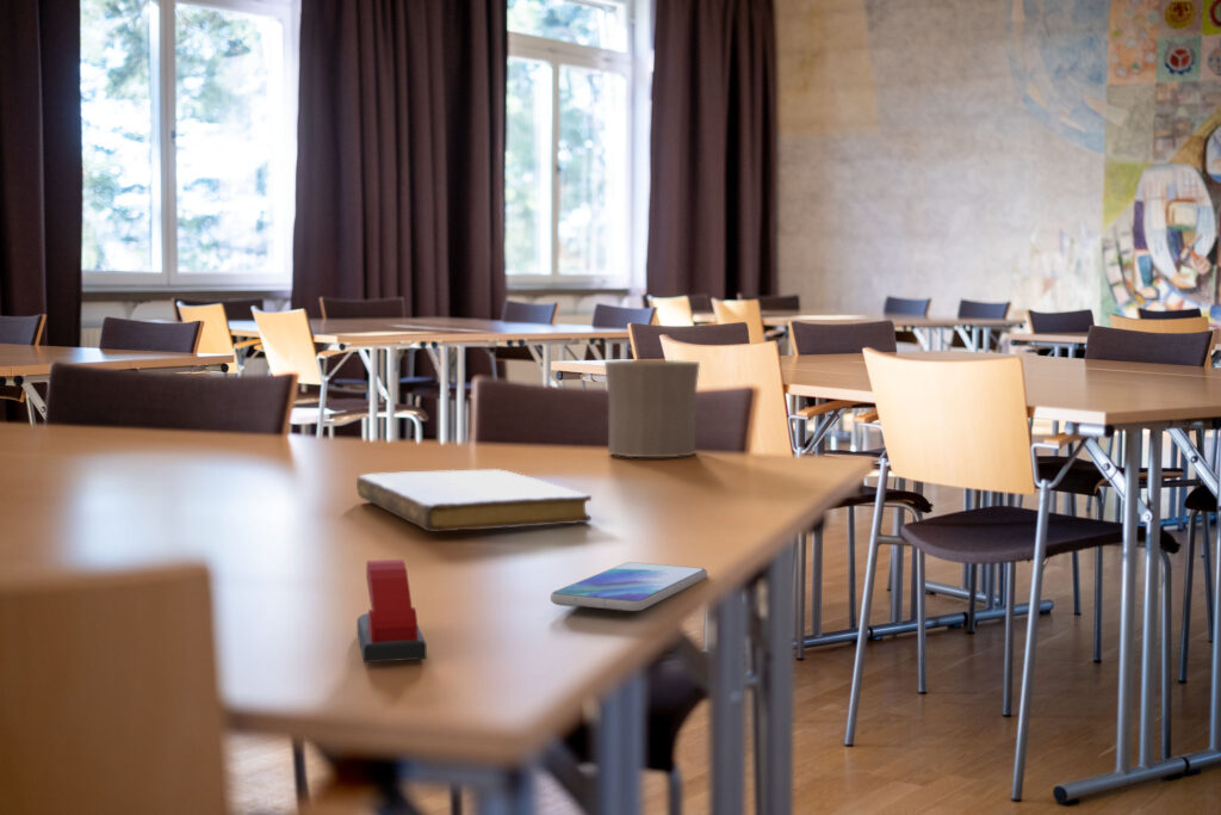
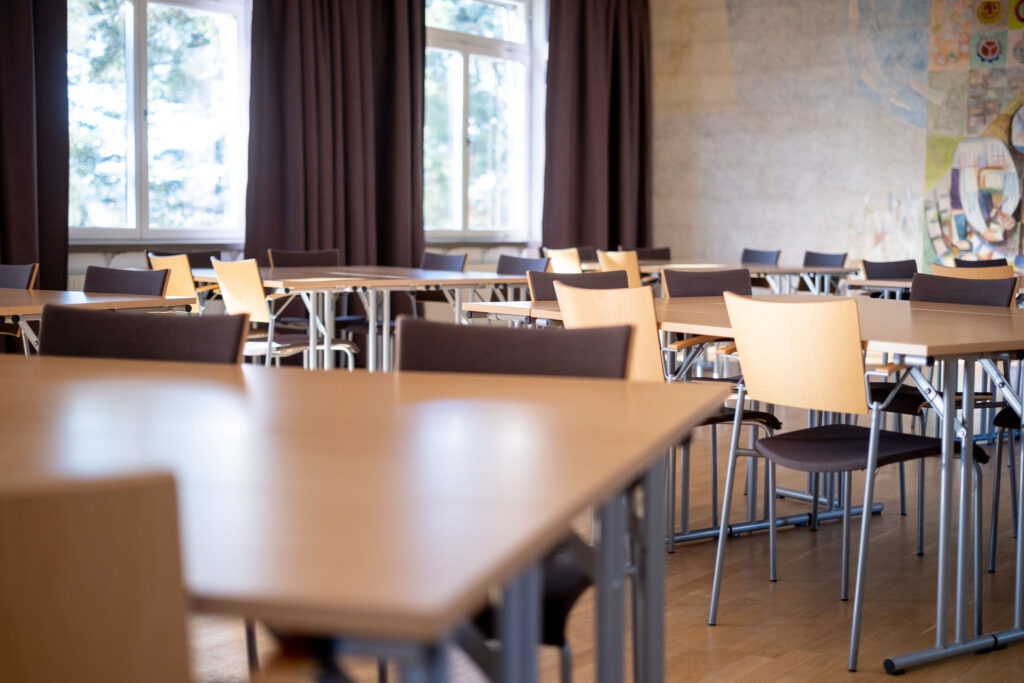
- smartphone [550,561,708,612]
- notebook [355,468,593,533]
- stapler [357,558,427,663]
- cup [603,359,701,458]
